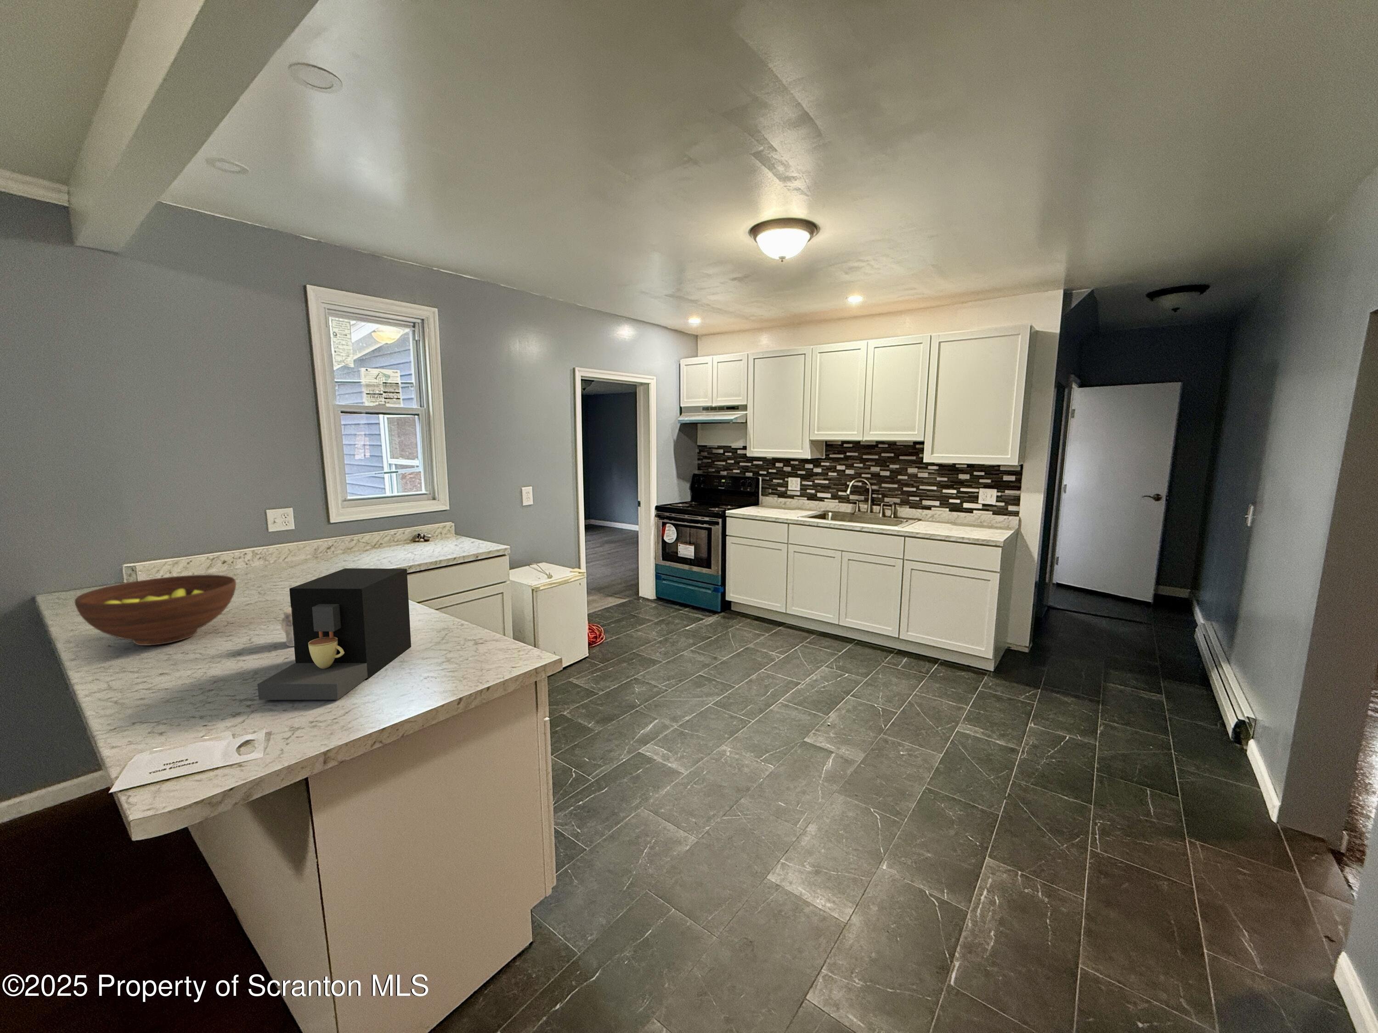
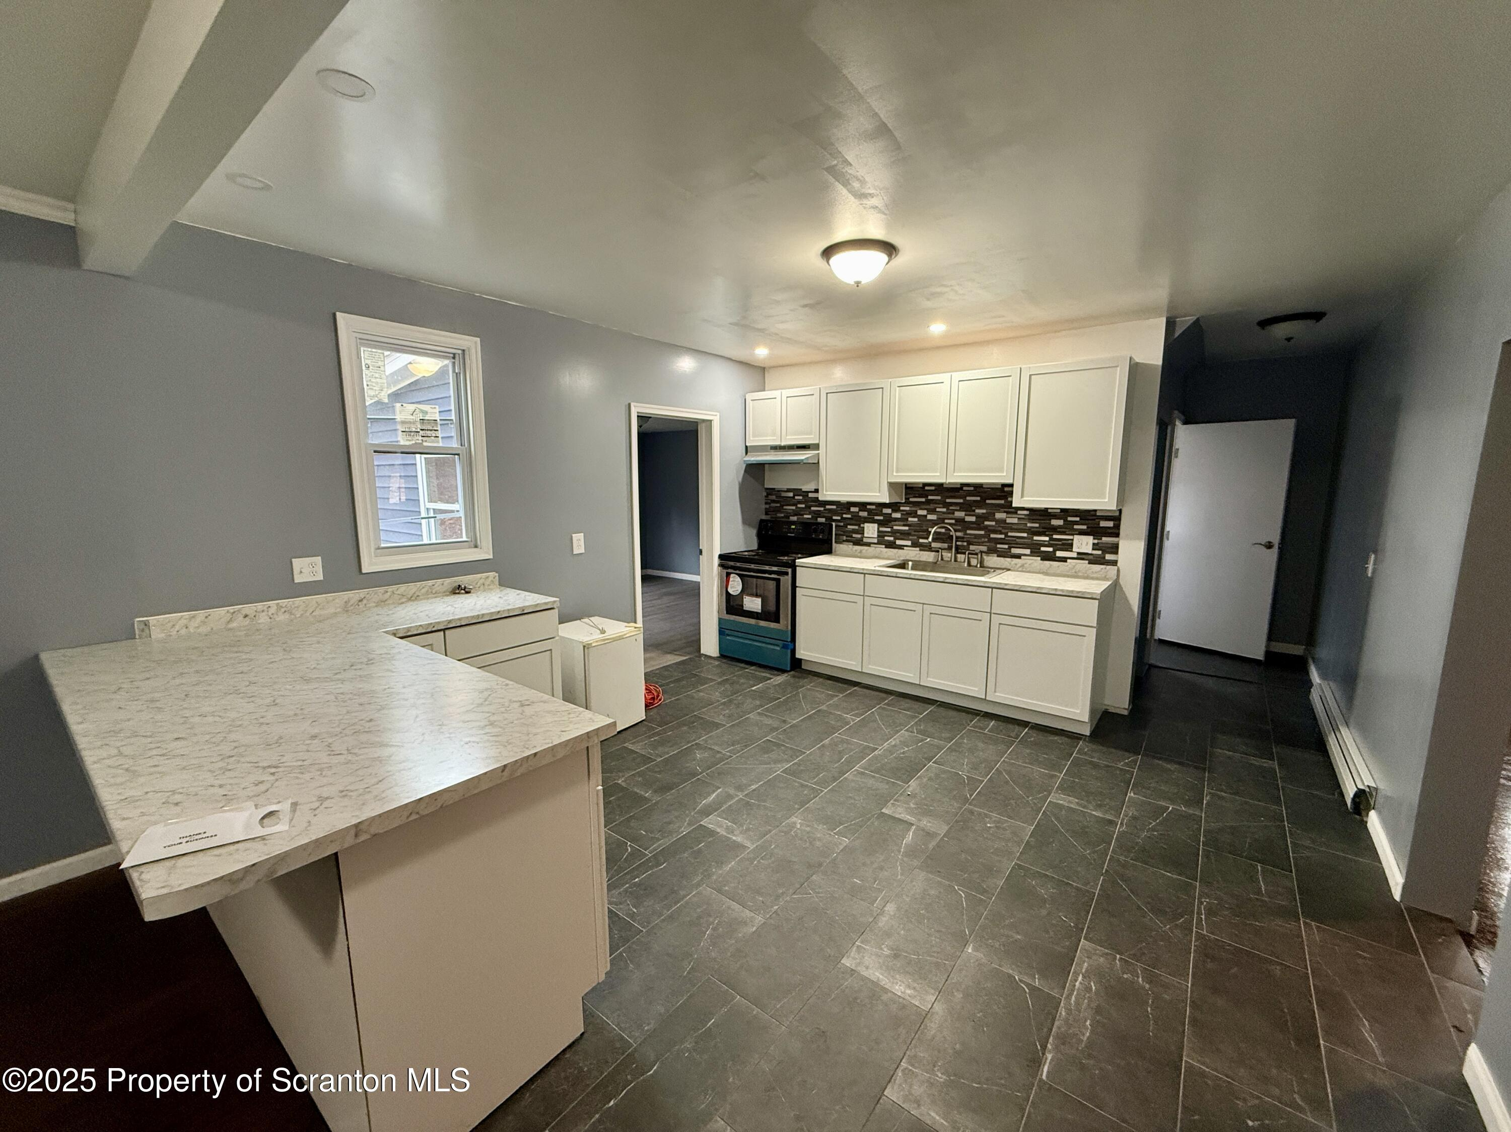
- mug [281,608,294,647]
- fruit bowl [74,574,237,646]
- coffee maker [257,567,411,700]
